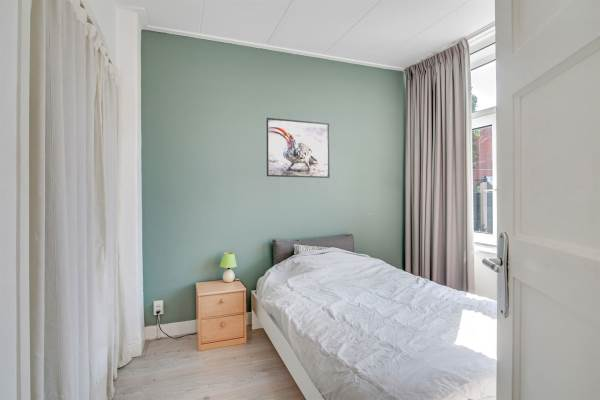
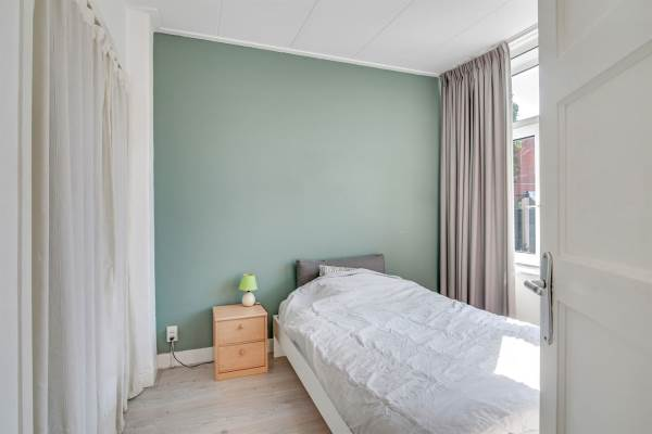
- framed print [266,117,331,179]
